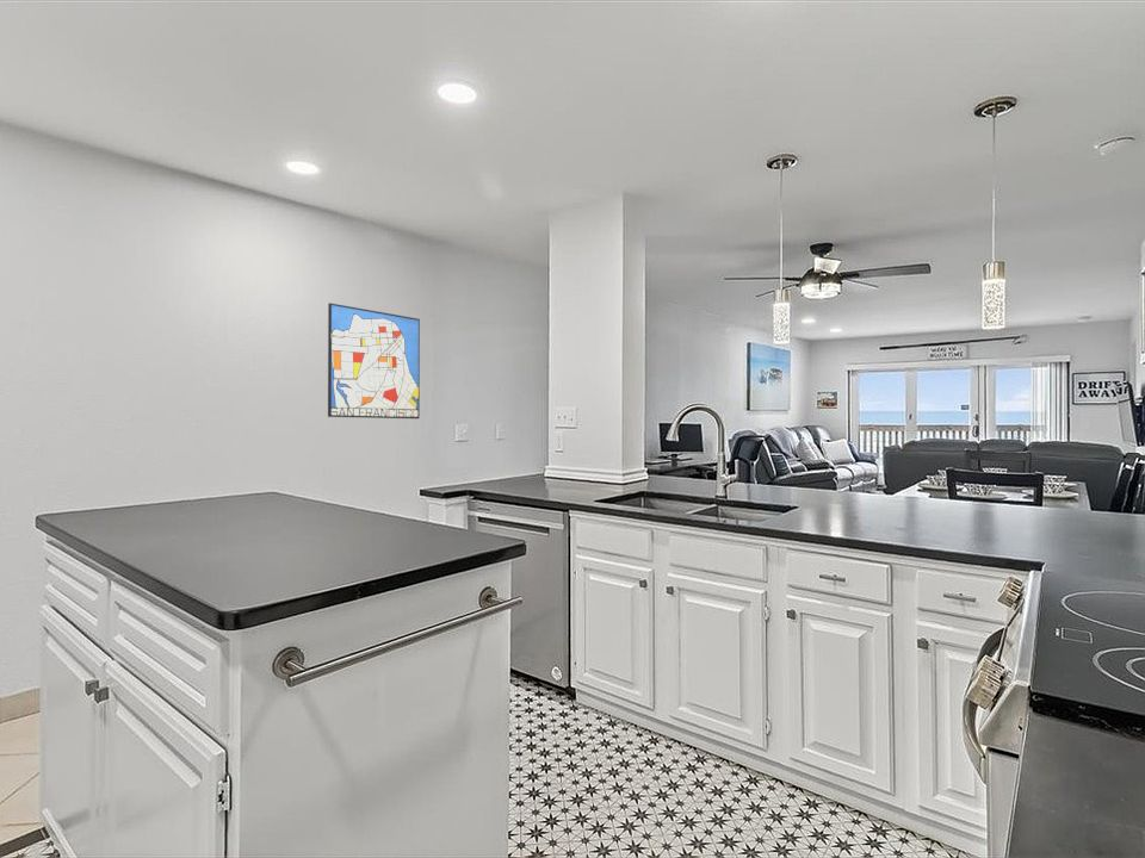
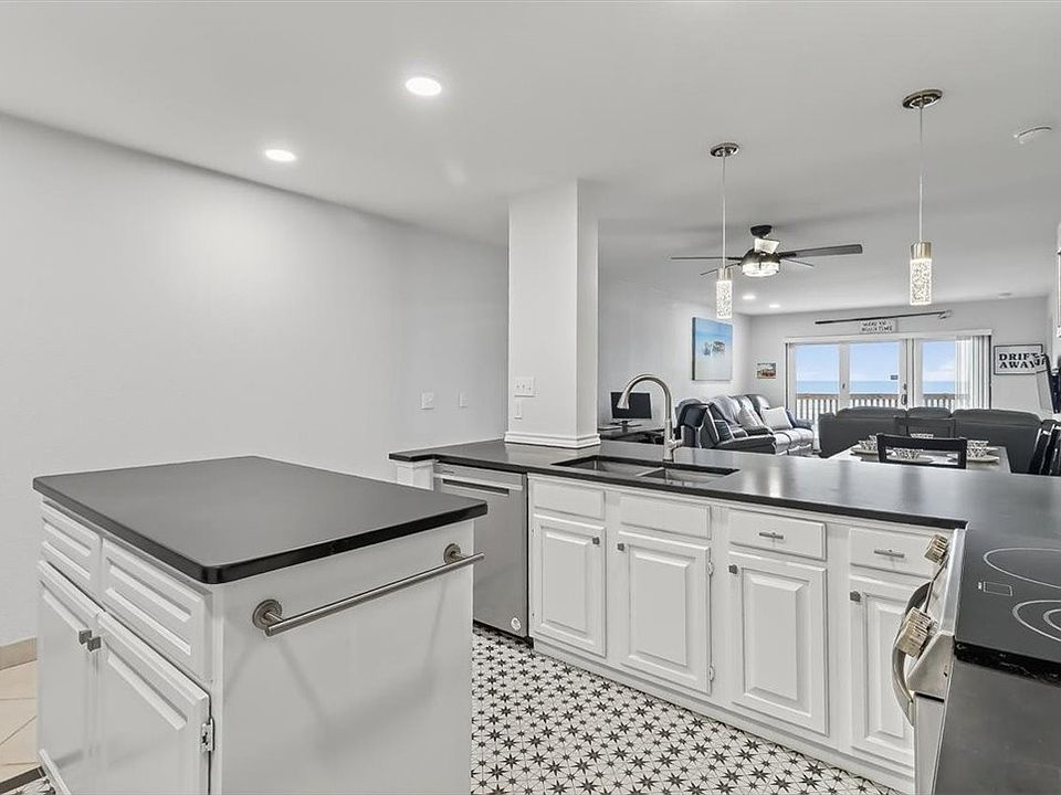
- wall art [327,301,421,419]
